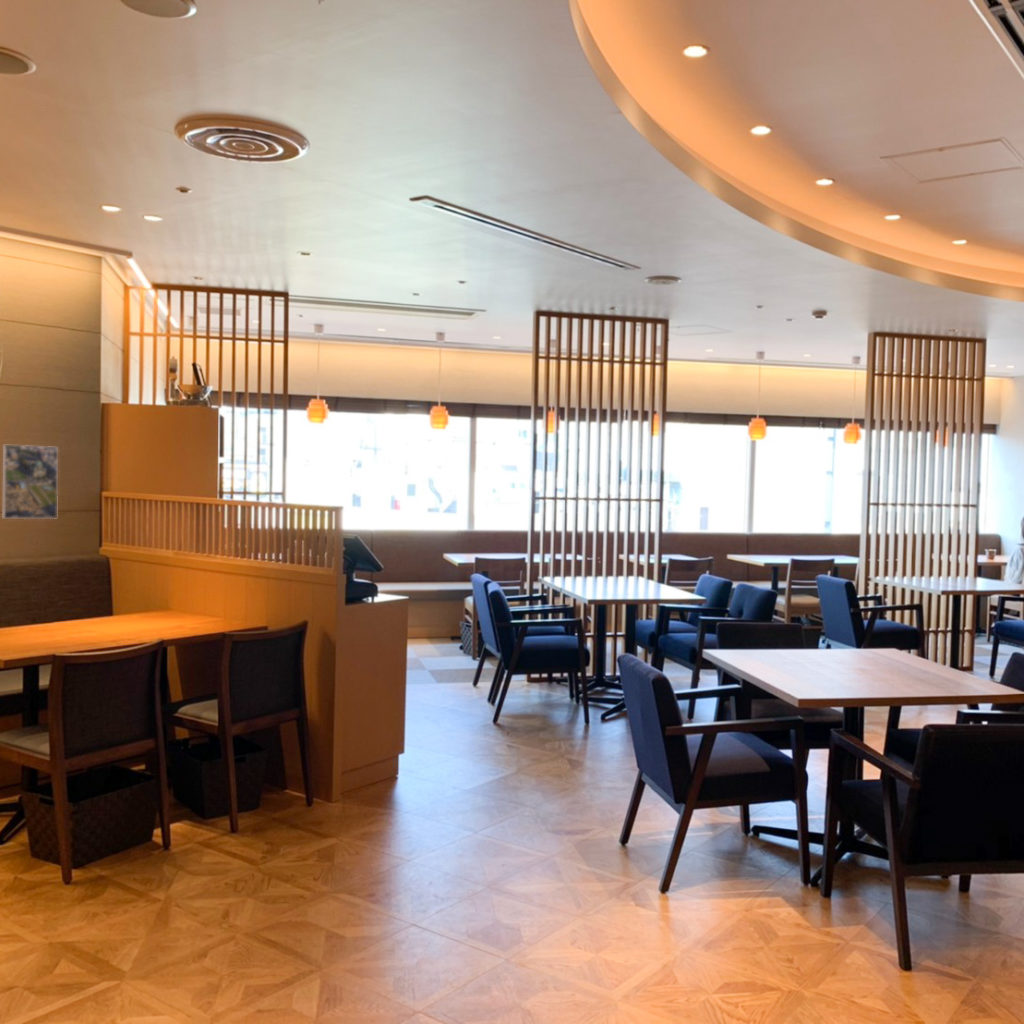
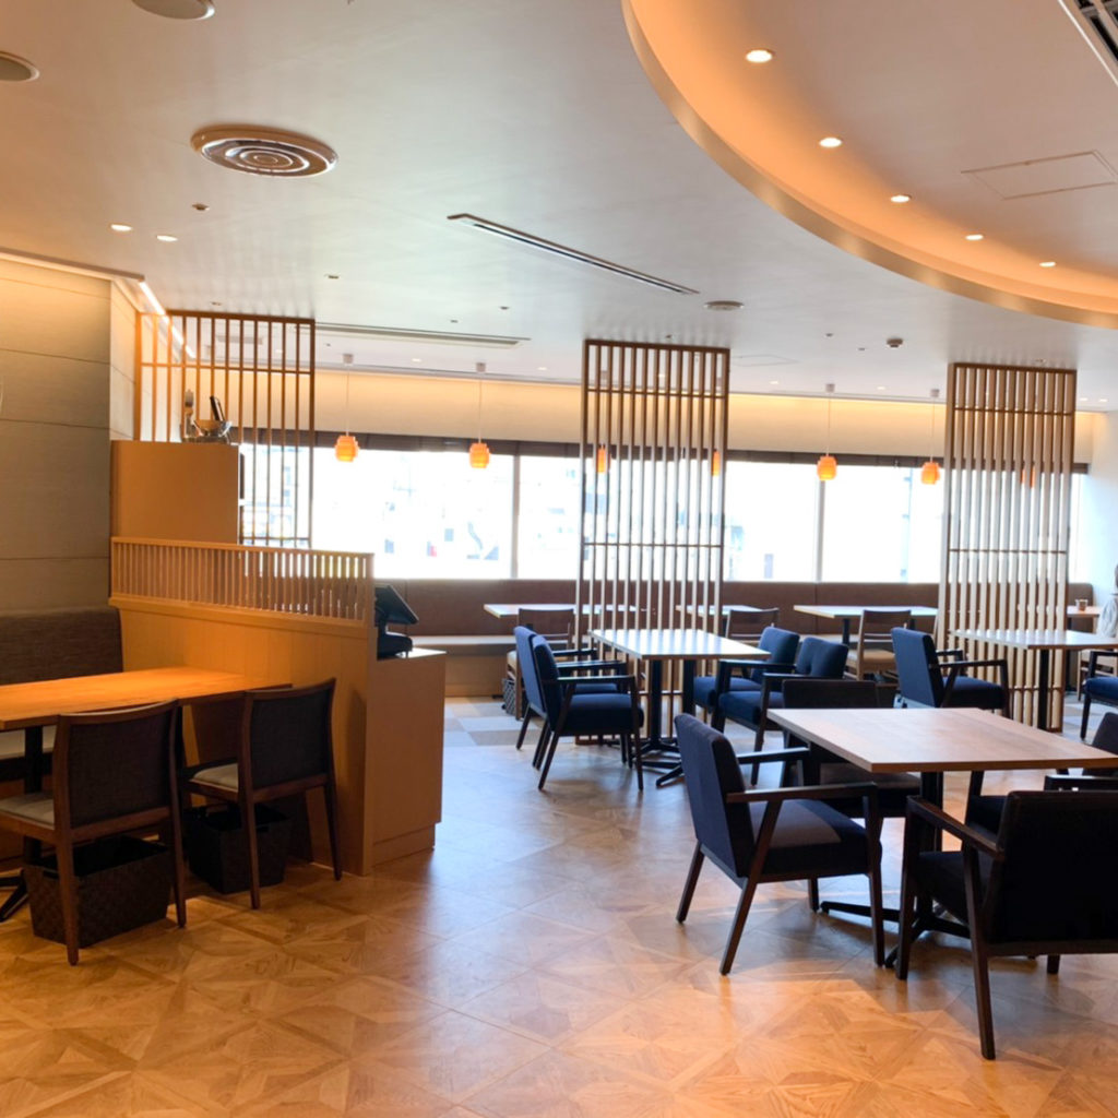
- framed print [1,444,59,520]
